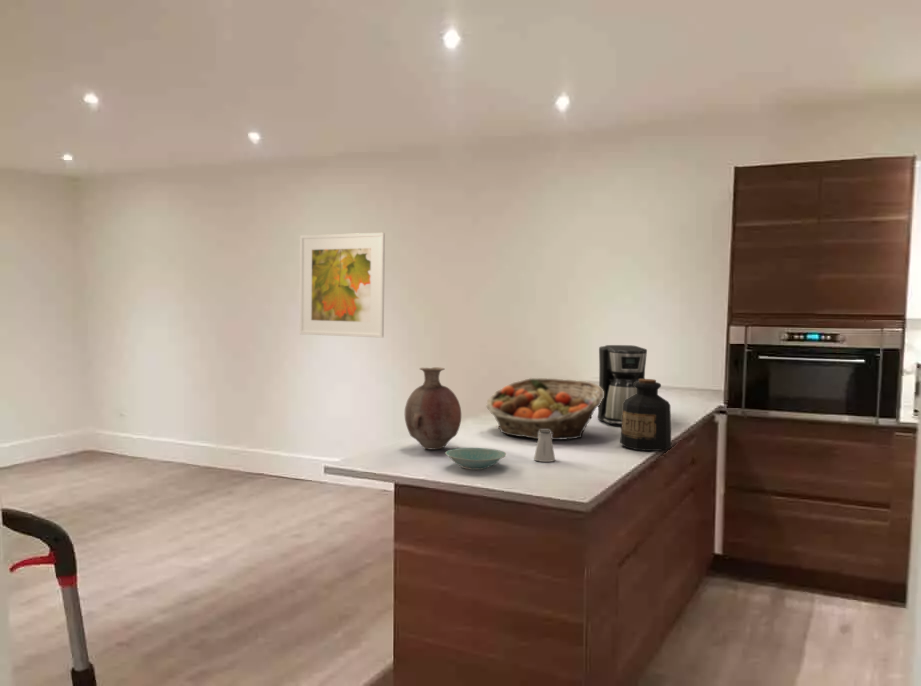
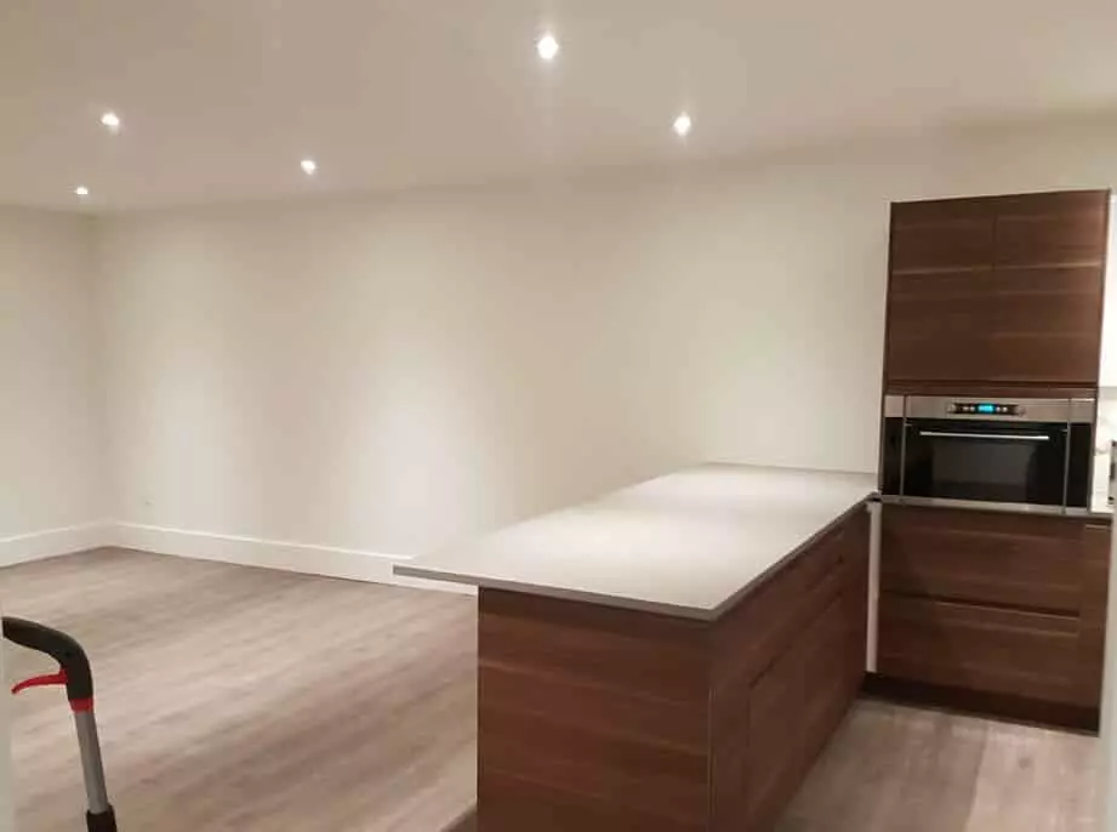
- vase [404,366,462,451]
- coffee maker [596,344,648,426]
- fruit basket [485,377,604,441]
- bottle [619,378,672,452]
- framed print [299,232,386,339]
- saltshaker [533,430,556,463]
- bowl [444,447,507,471]
